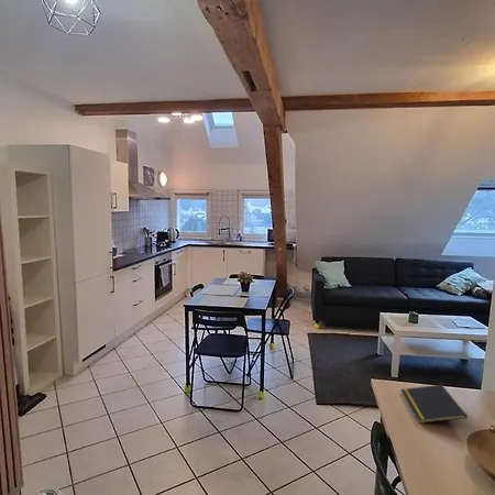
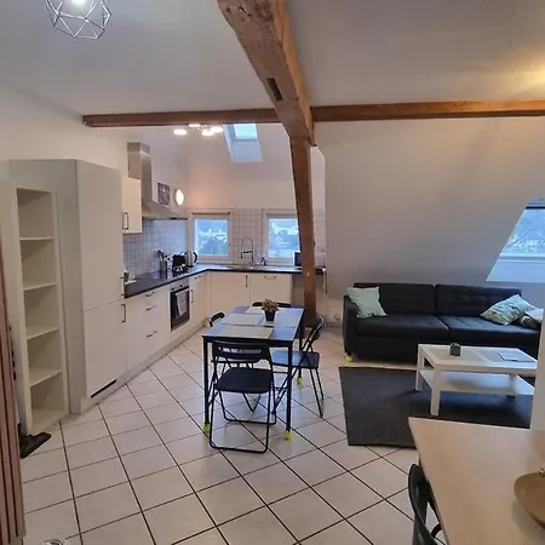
- notepad [399,384,469,425]
